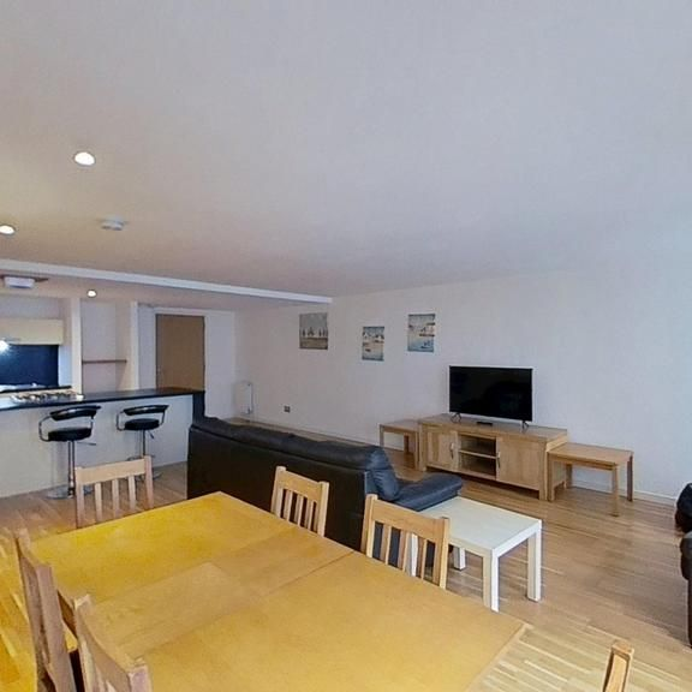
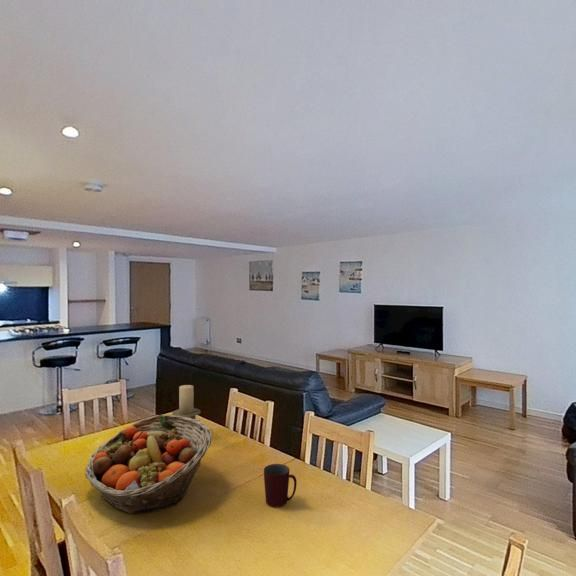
+ fruit basket [84,414,213,515]
+ mug [263,463,298,508]
+ candle holder [171,384,206,434]
